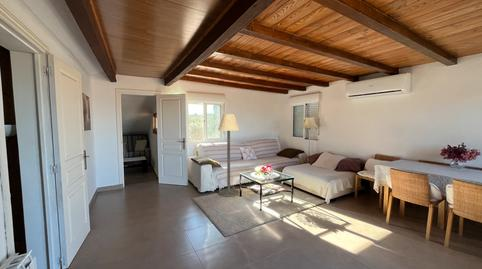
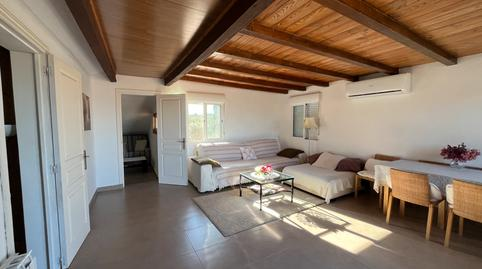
- floor lamp [217,113,240,197]
